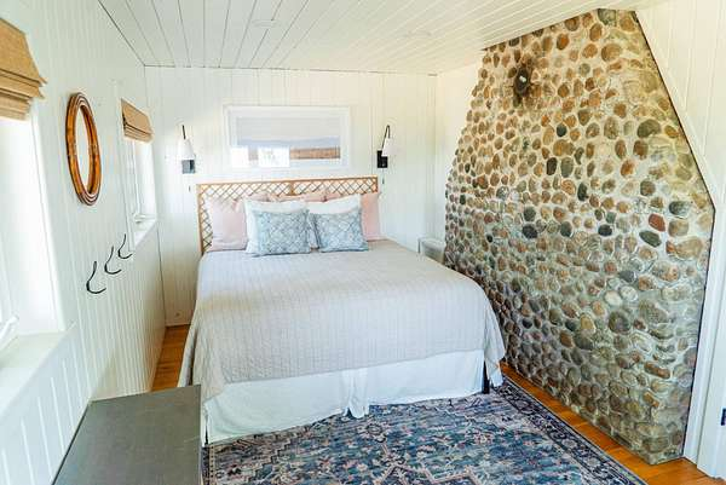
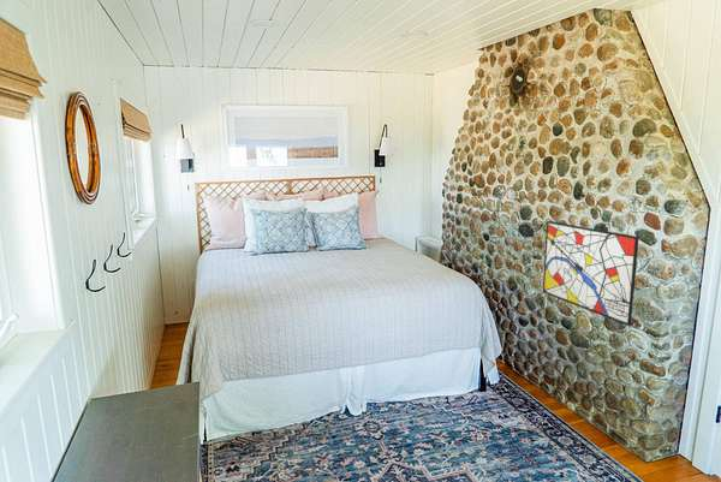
+ wall art [542,220,639,327]
